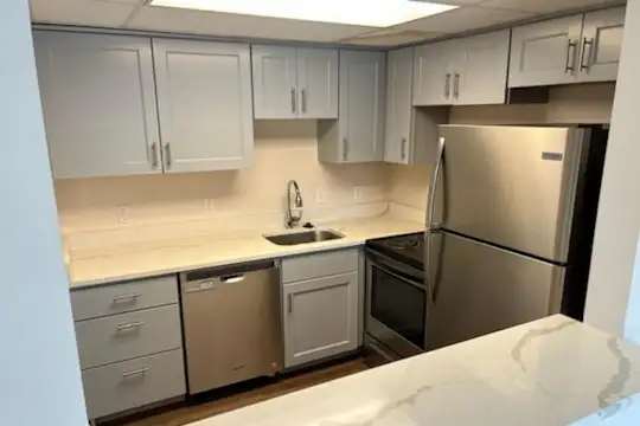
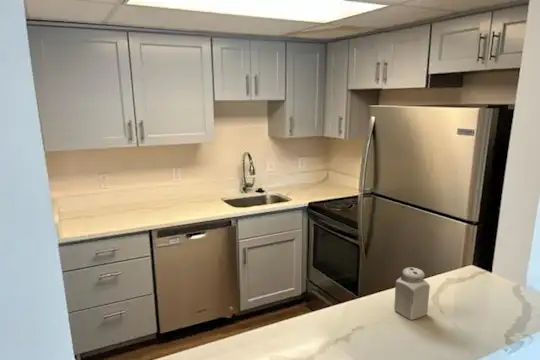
+ salt shaker [393,266,431,321]
